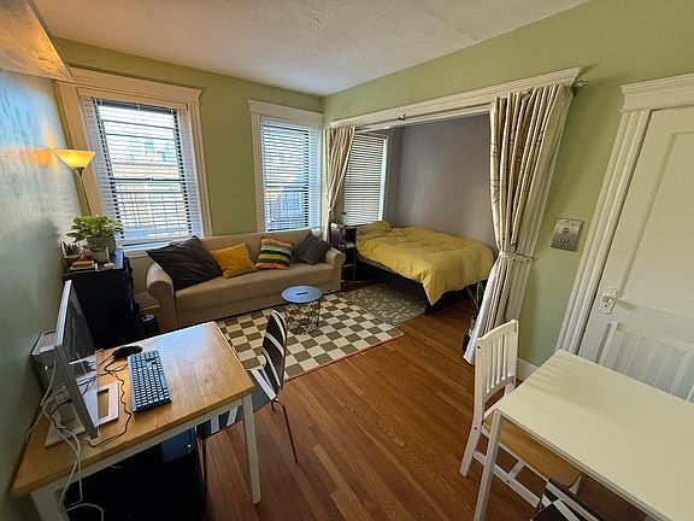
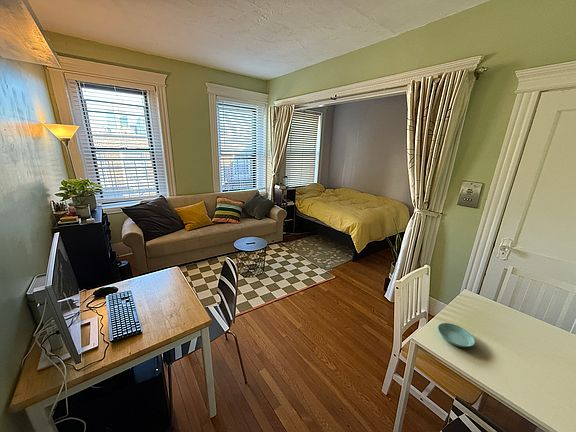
+ saucer [437,322,476,348]
